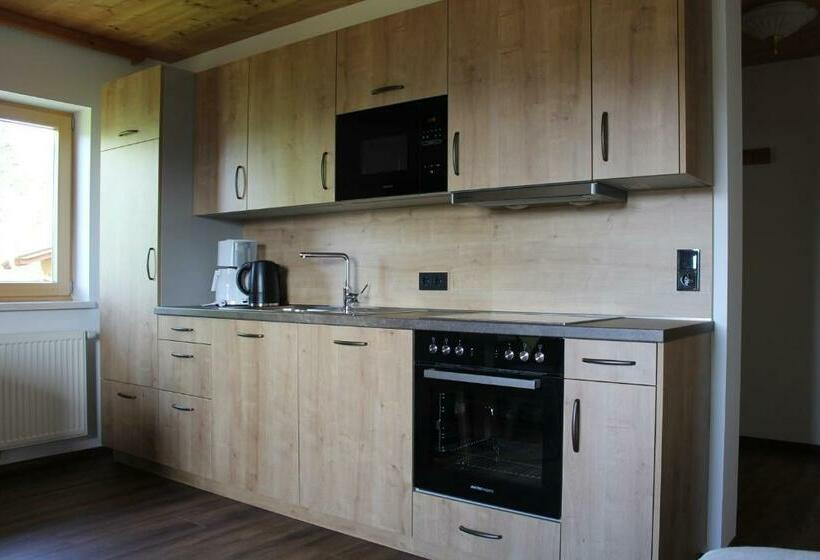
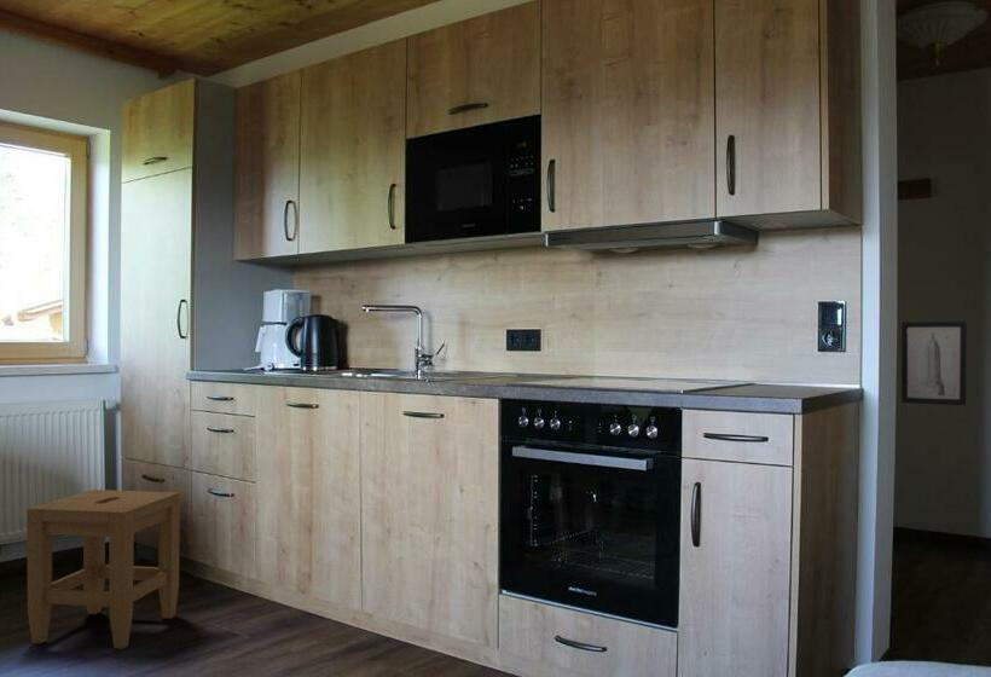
+ wall art [900,320,968,406]
+ stool [25,488,181,650]
